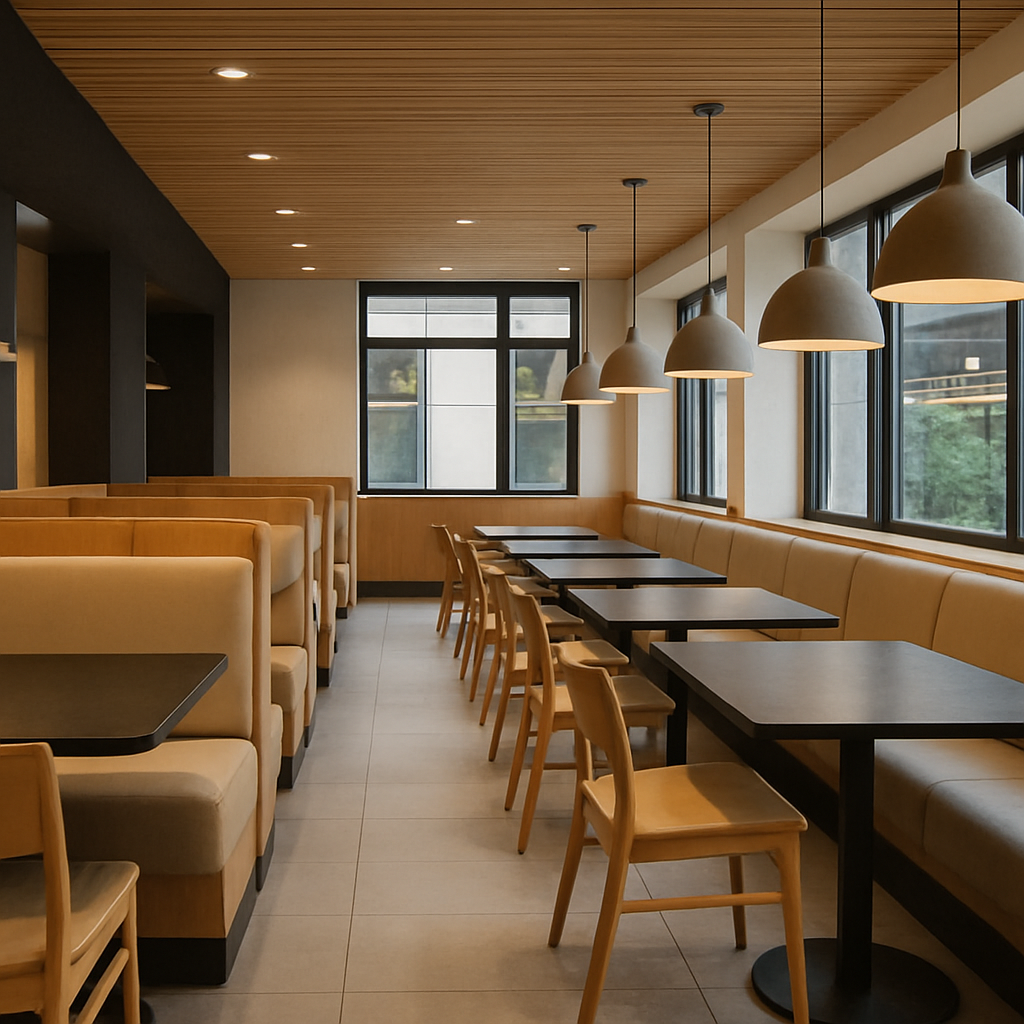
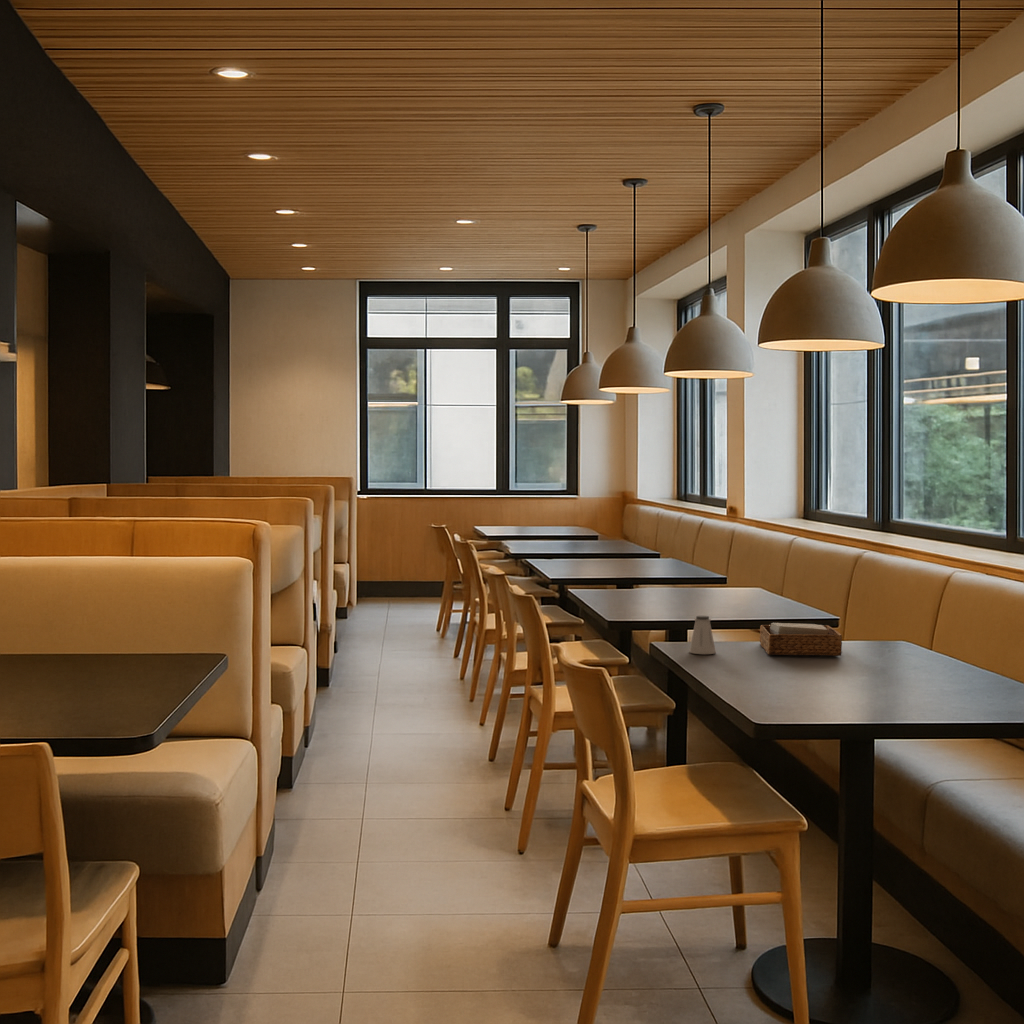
+ napkin holder [759,622,843,657]
+ saltshaker [688,615,717,655]
